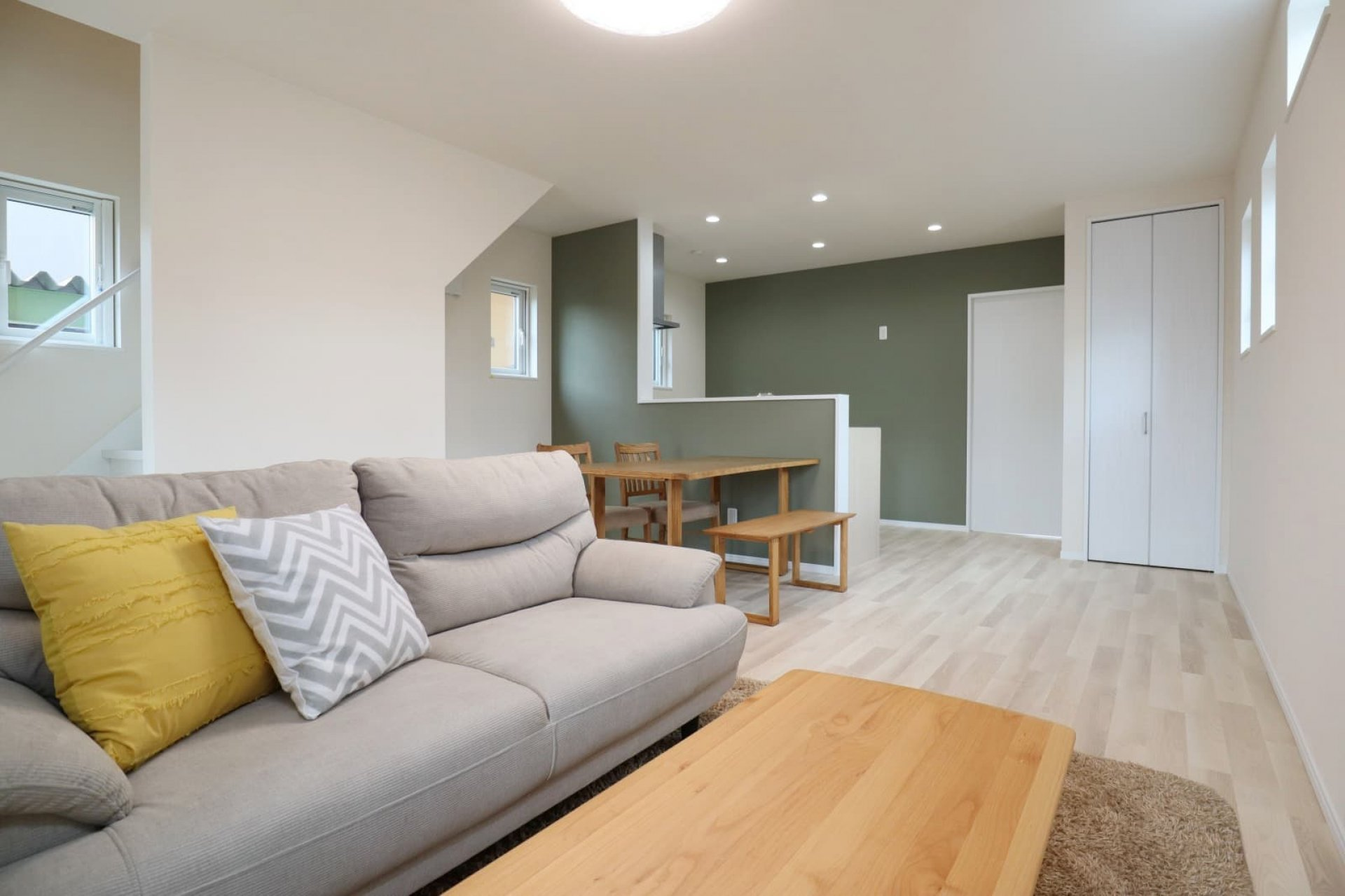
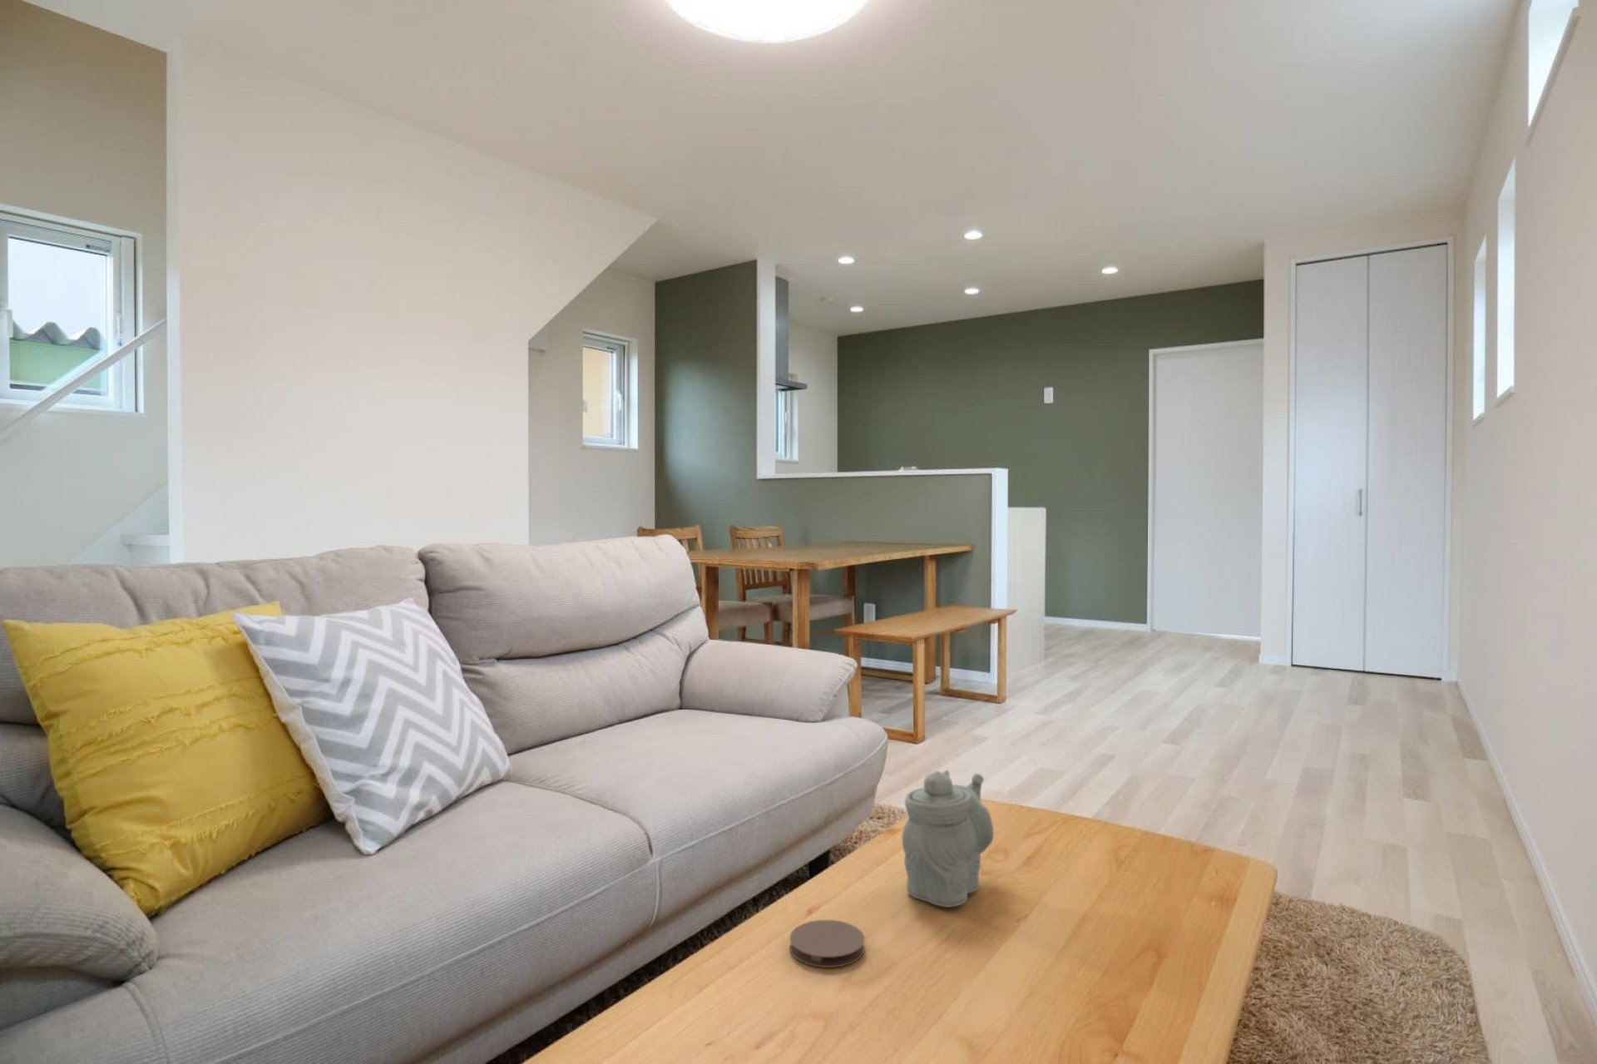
+ coaster [788,919,866,968]
+ teapot [901,770,995,908]
